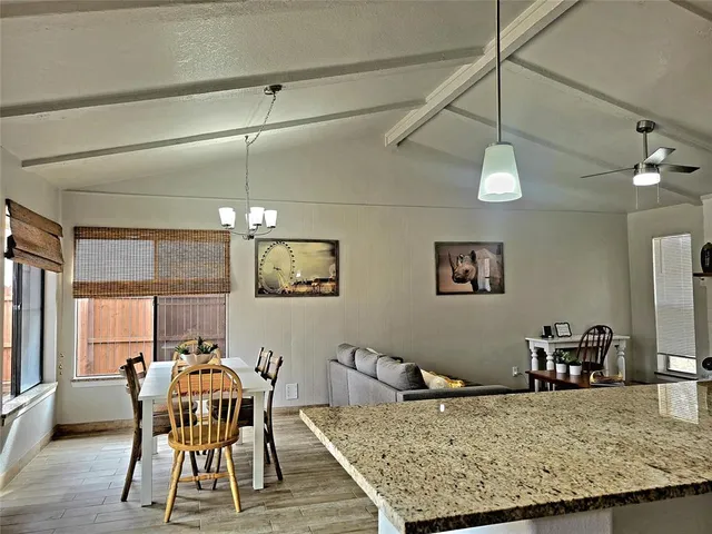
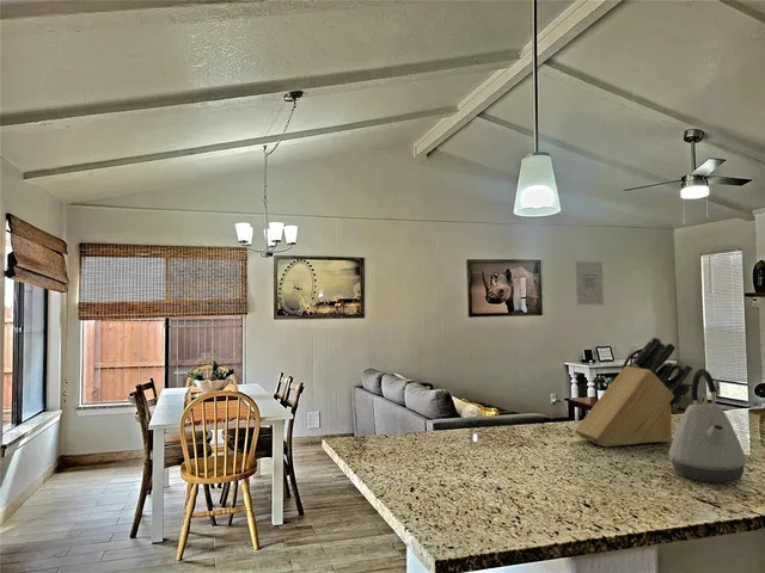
+ wall art [575,260,605,306]
+ knife block [574,335,694,448]
+ kettle [668,368,747,483]
